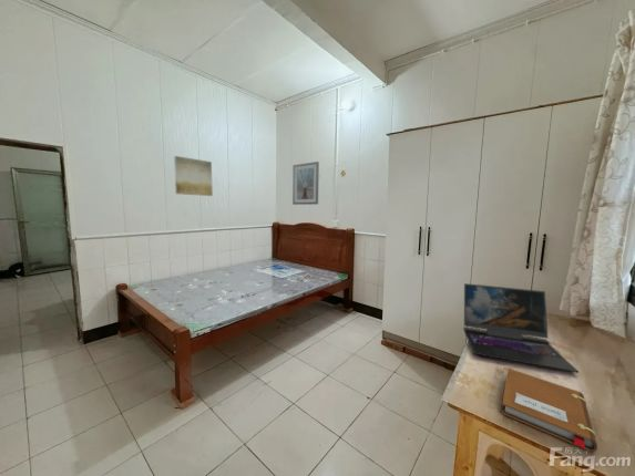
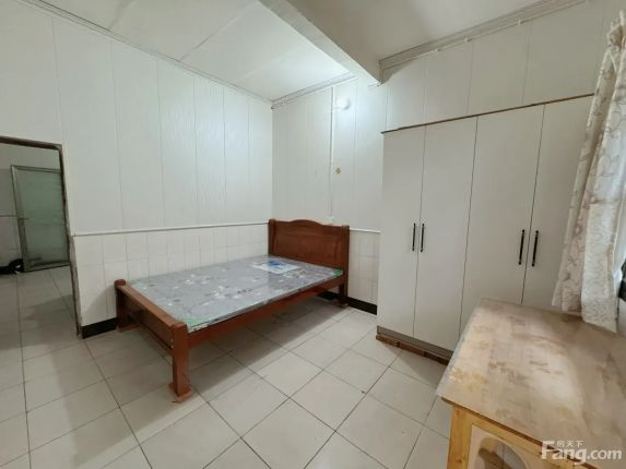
- notebook [501,368,598,453]
- picture frame [291,161,320,206]
- wall art [173,155,214,197]
- laptop [462,282,580,374]
